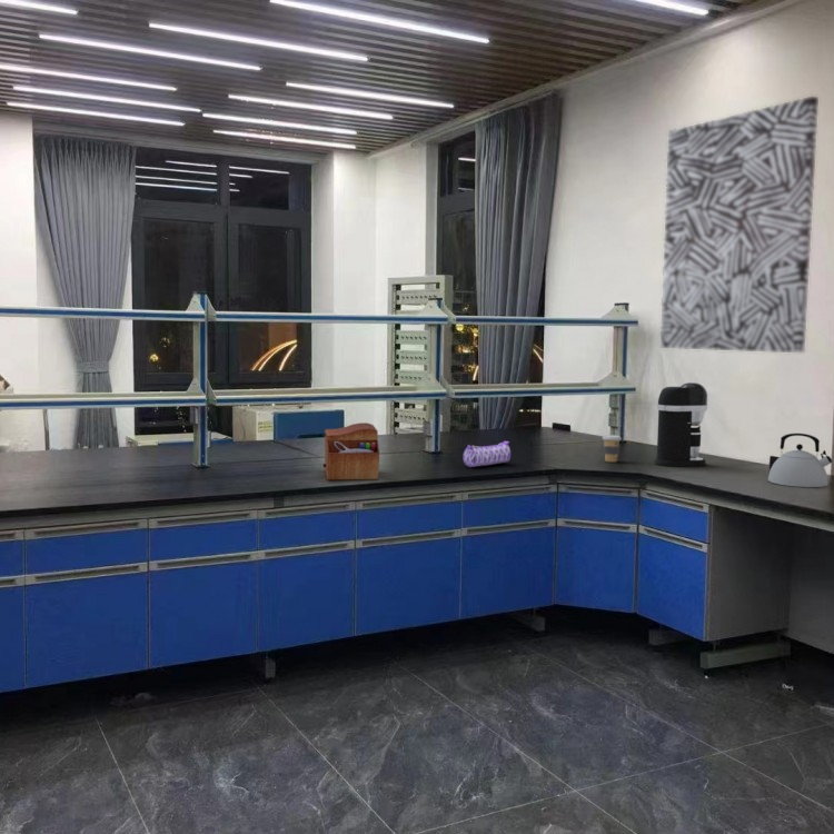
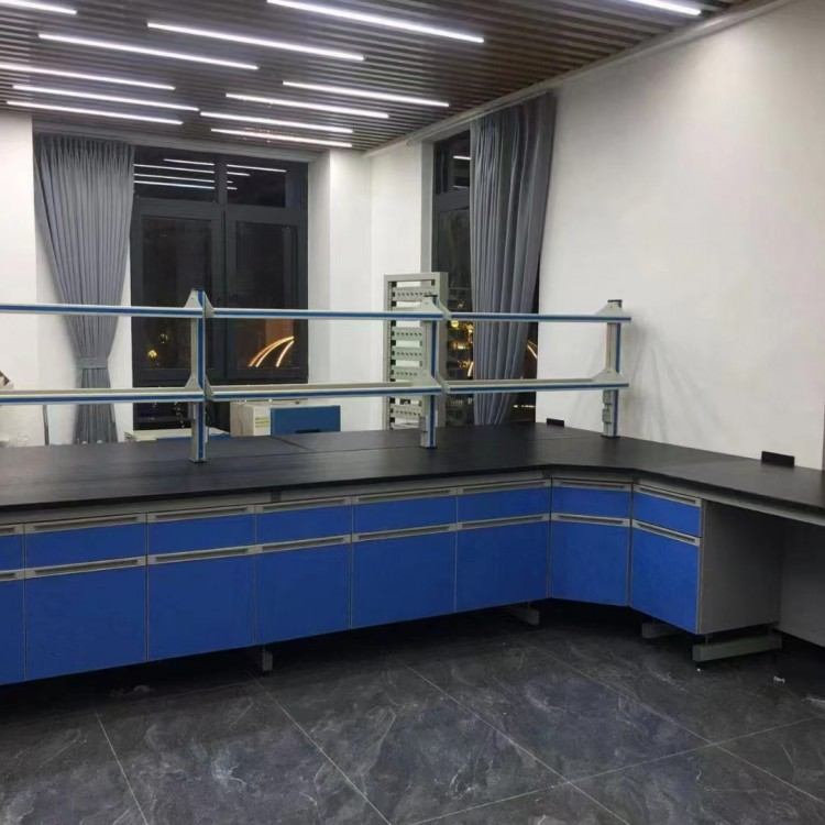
- wall art [659,96,820,354]
- pencil case [461,440,512,468]
- sewing box [322,421,380,481]
- kettle [767,433,833,488]
- coffee maker [653,381,708,468]
- coffee cup [602,434,623,463]
